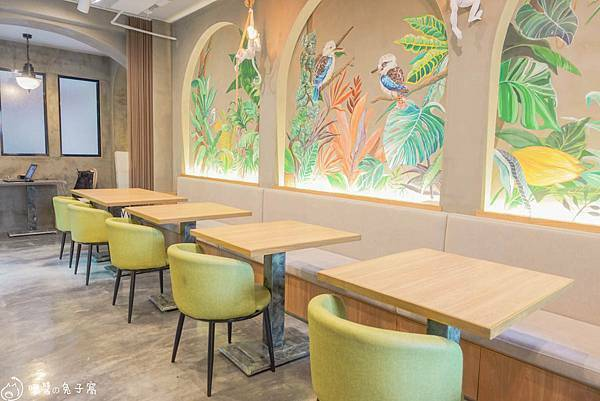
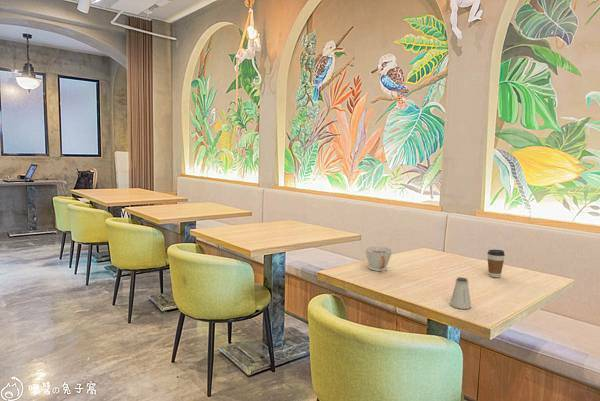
+ teacup [364,245,394,272]
+ saltshaker [449,276,472,310]
+ coffee cup [486,249,506,278]
